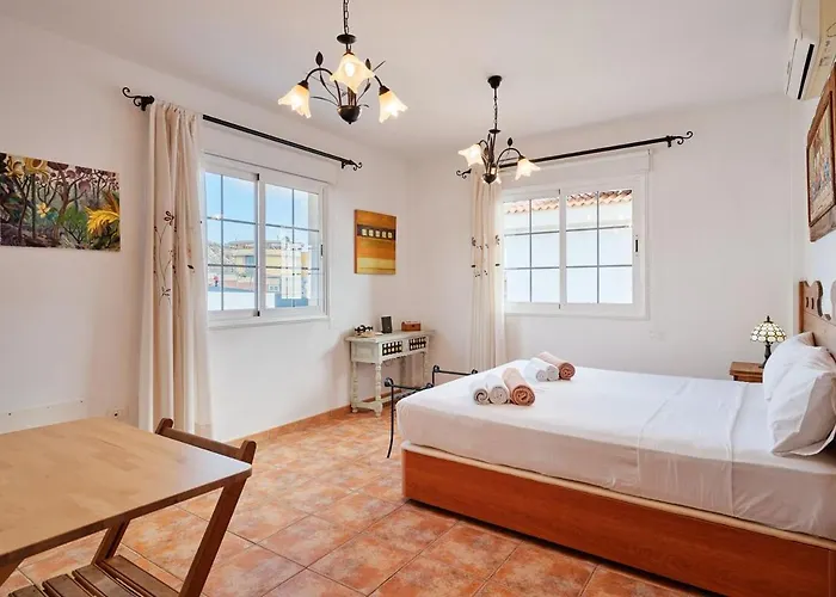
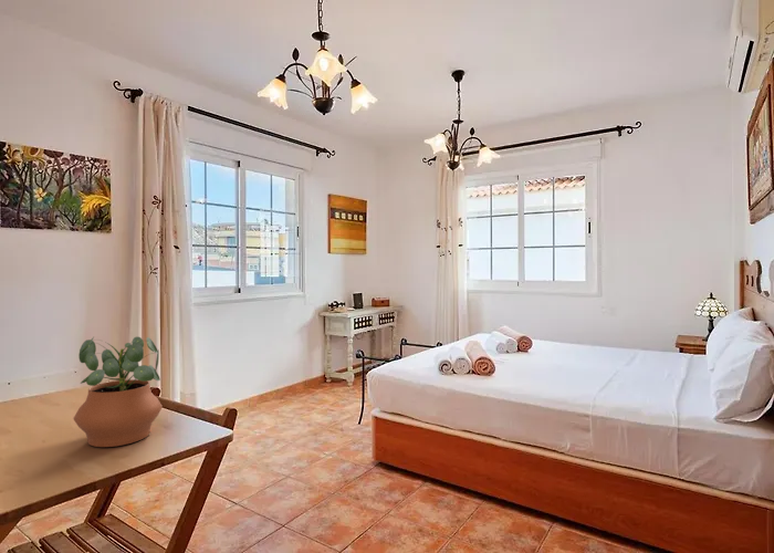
+ potted plant [73,336,164,448]
